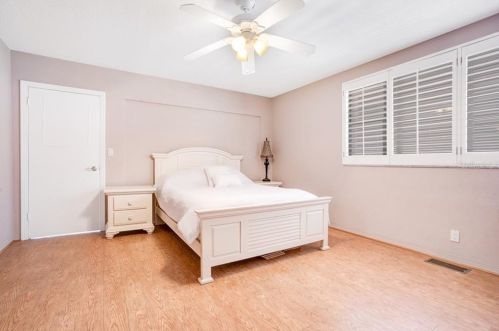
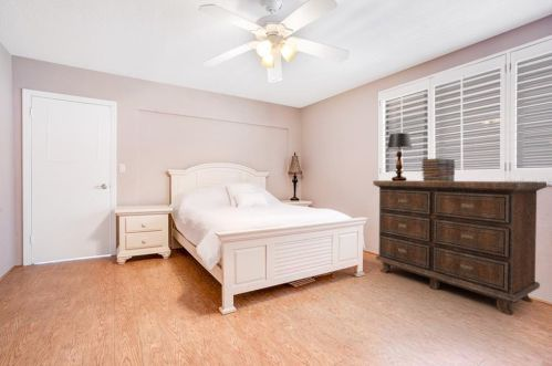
+ dresser [372,179,548,316]
+ table lamp [386,132,413,181]
+ book stack [420,157,456,181]
